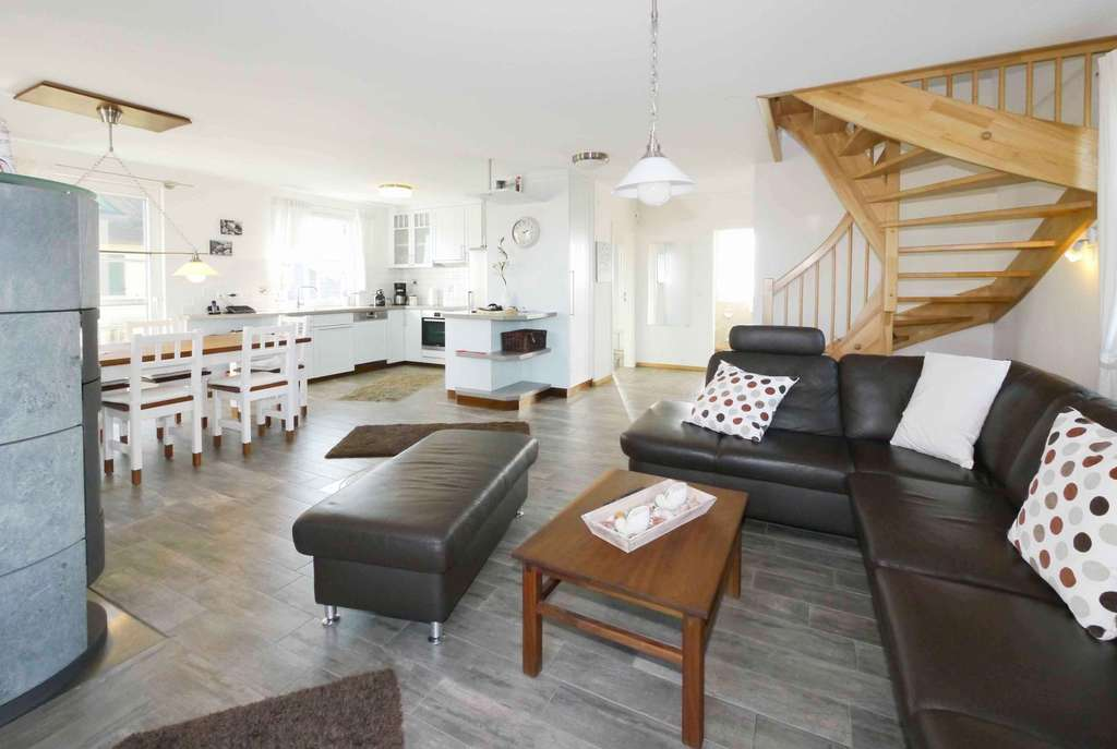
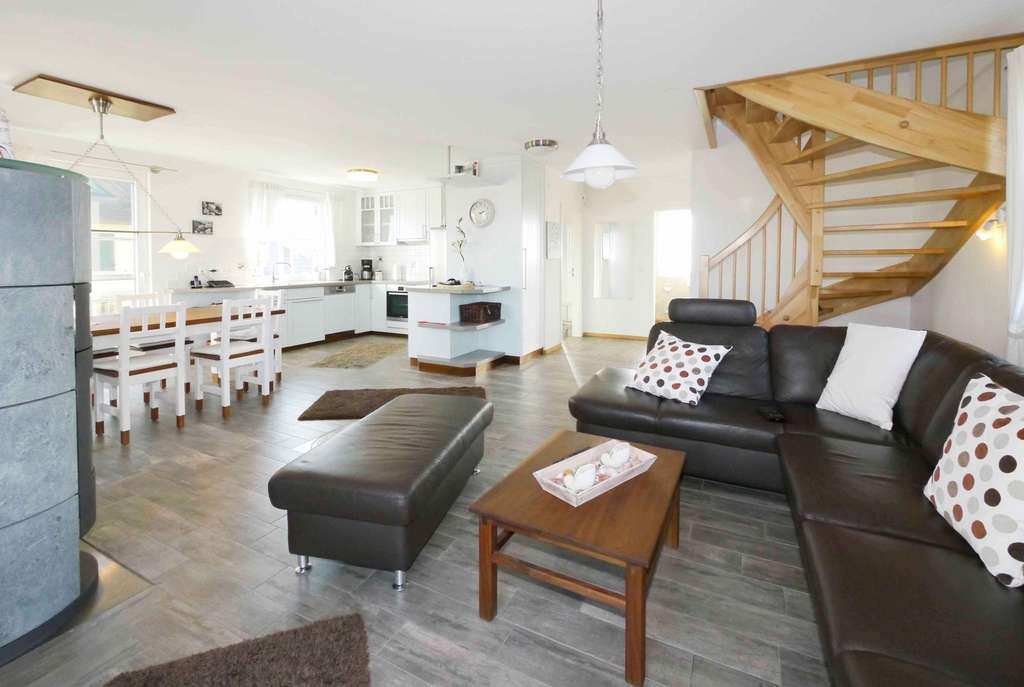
+ remote control [756,405,787,423]
